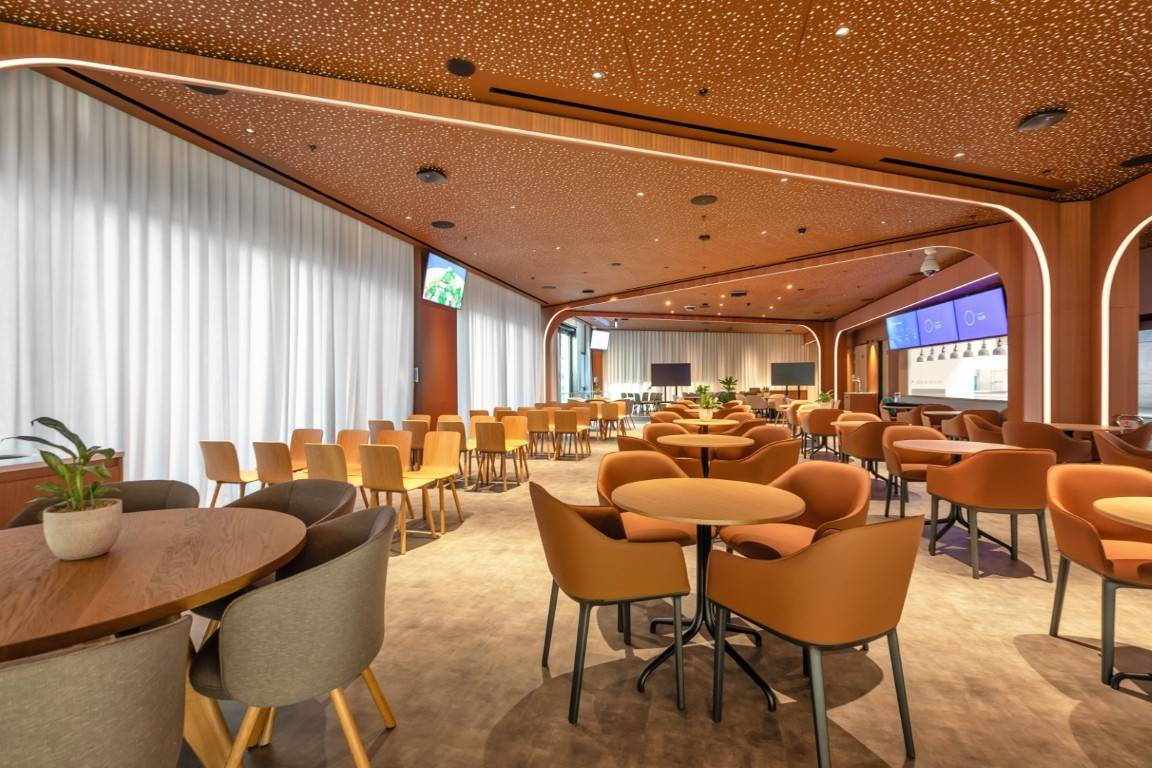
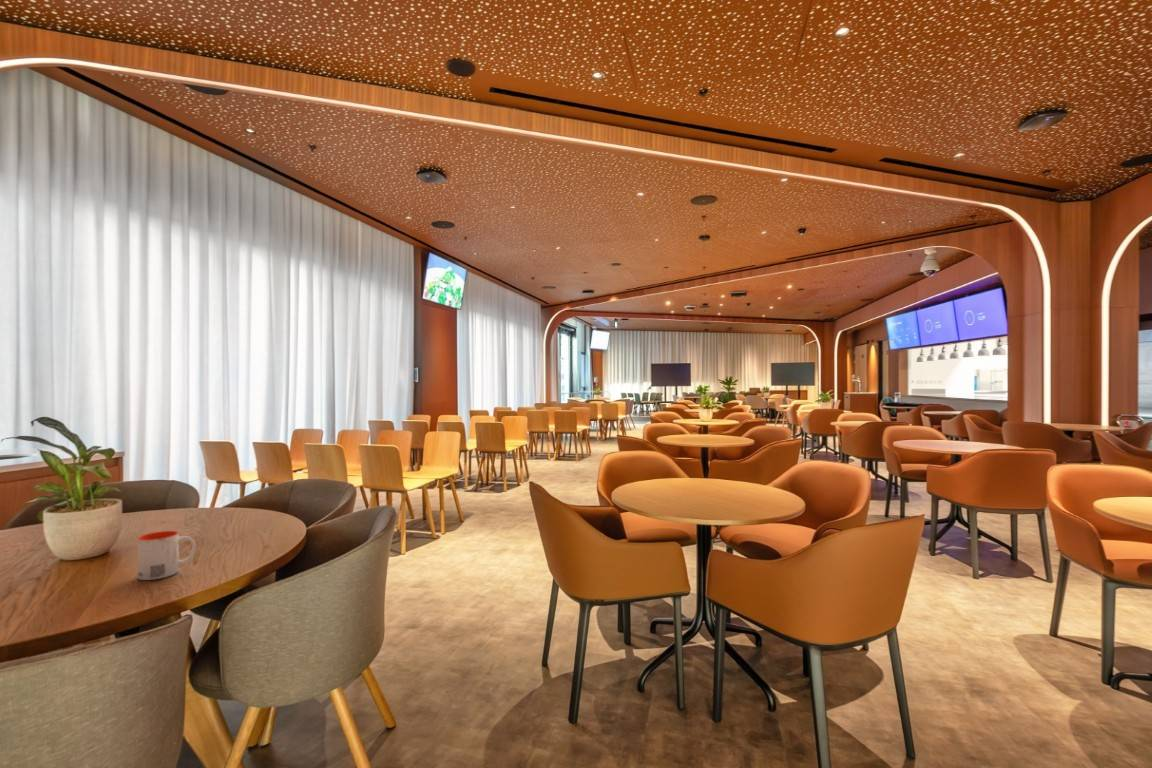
+ mug [137,530,197,581]
